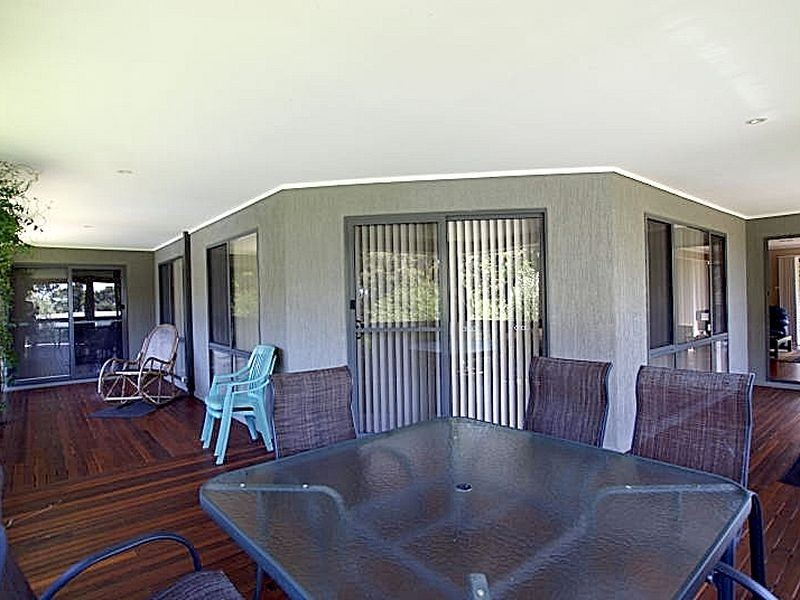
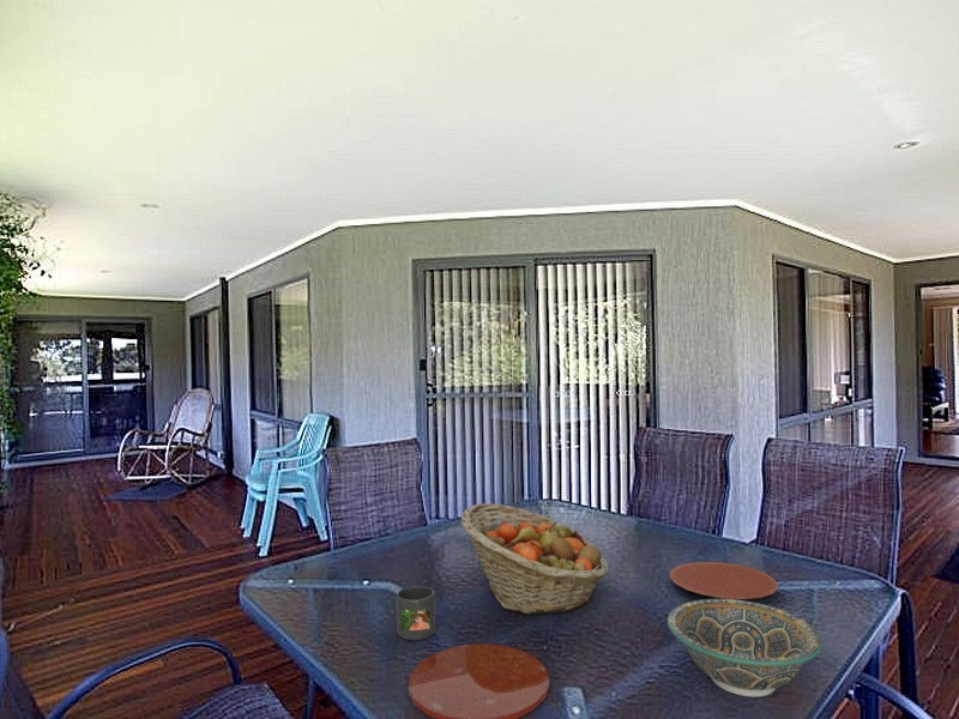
+ fruit basket [460,502,610,616]
+ bowl [667,598,824,699]
+ plate [408,642,550,719]
+ plate [668,561,779,600]
+ mug [396,585,436,641]
